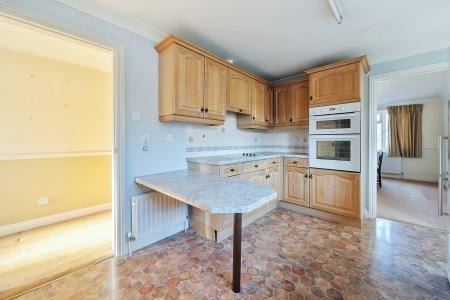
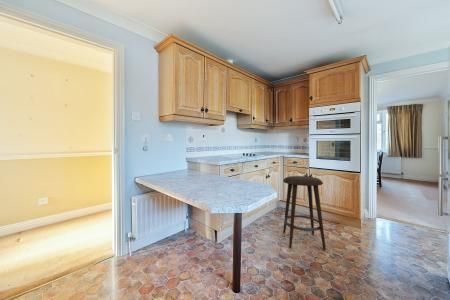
+ stool [282,175,327,251]
